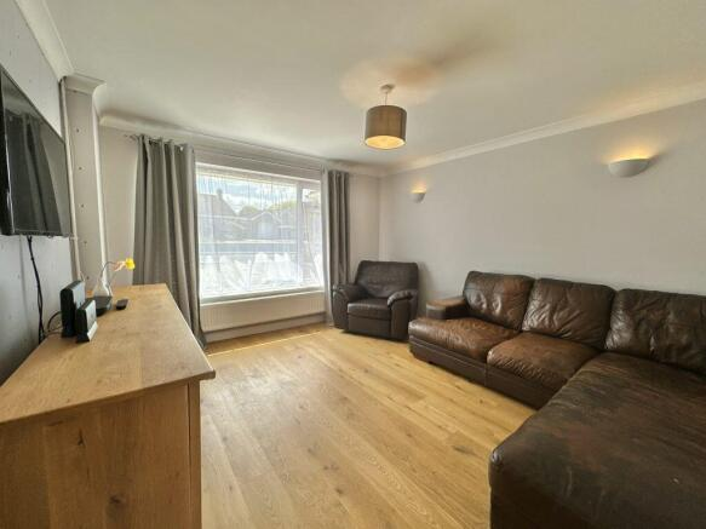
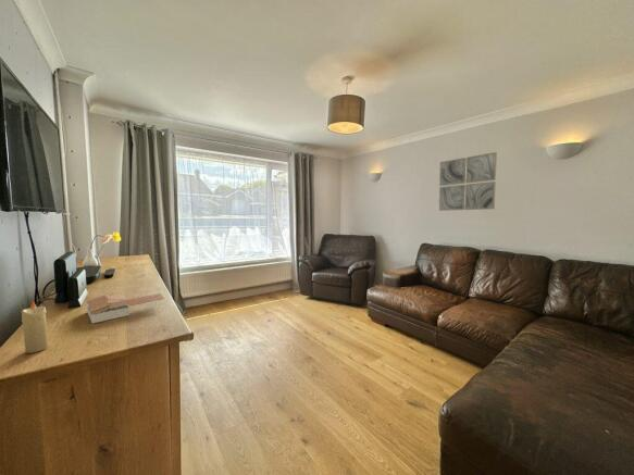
+ book [86,292,165,324]
+ candle [21,299,49,354]
+ wall art [437,151,498,212]
